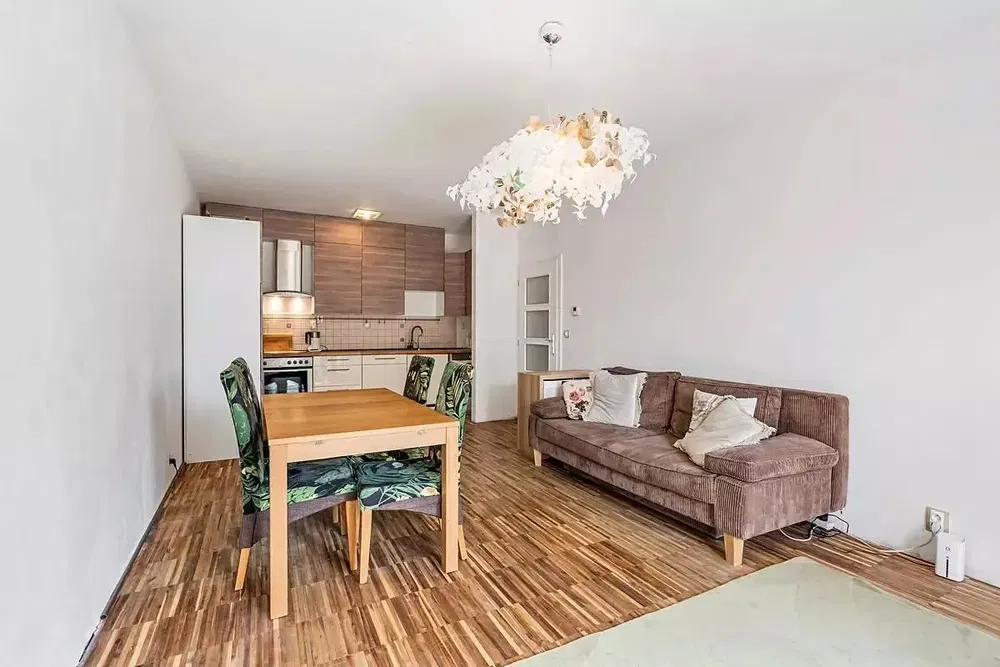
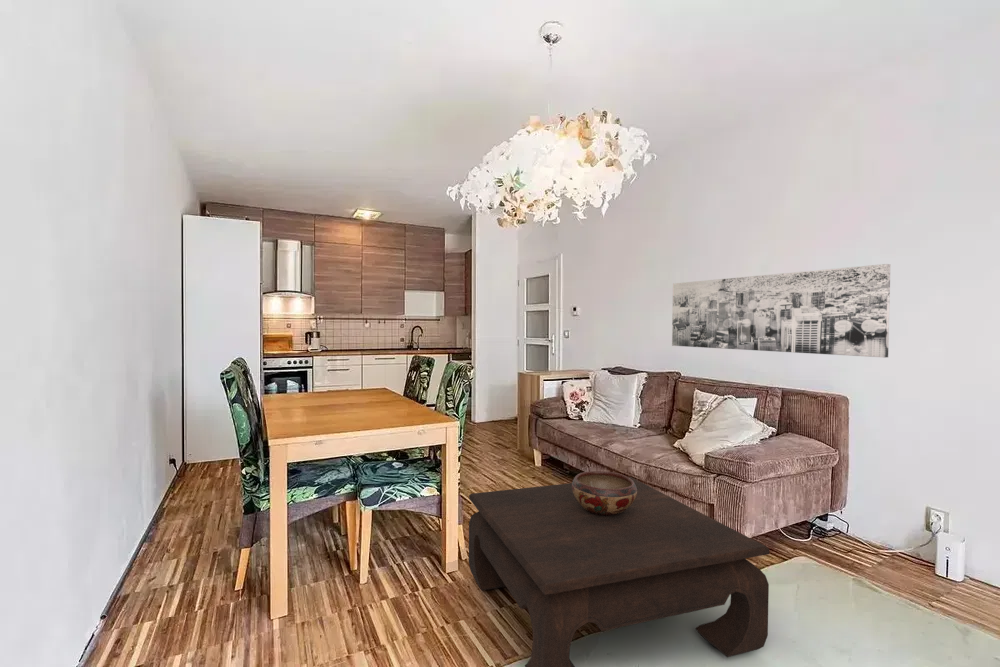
+ decorative bowl [571,470,637,516]
+ wall art [671,263,891,359]
+ coffee table [468,476,770,667]
